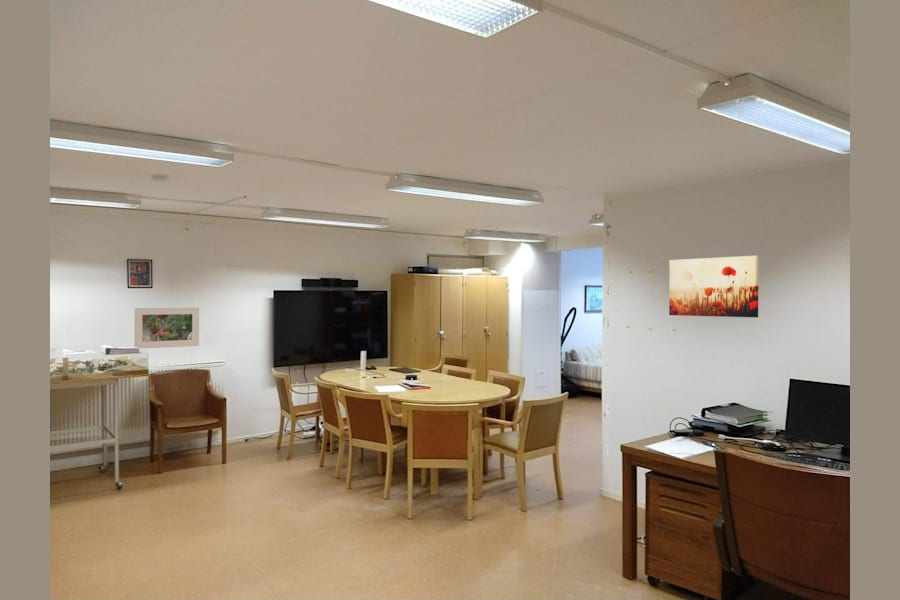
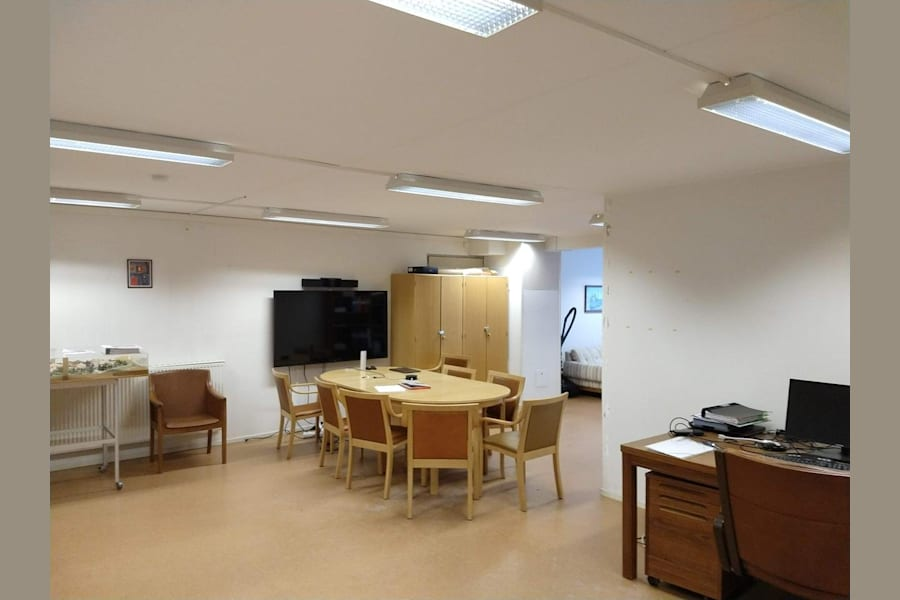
- wall art [668,255,760,318]
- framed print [134,307,200,350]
